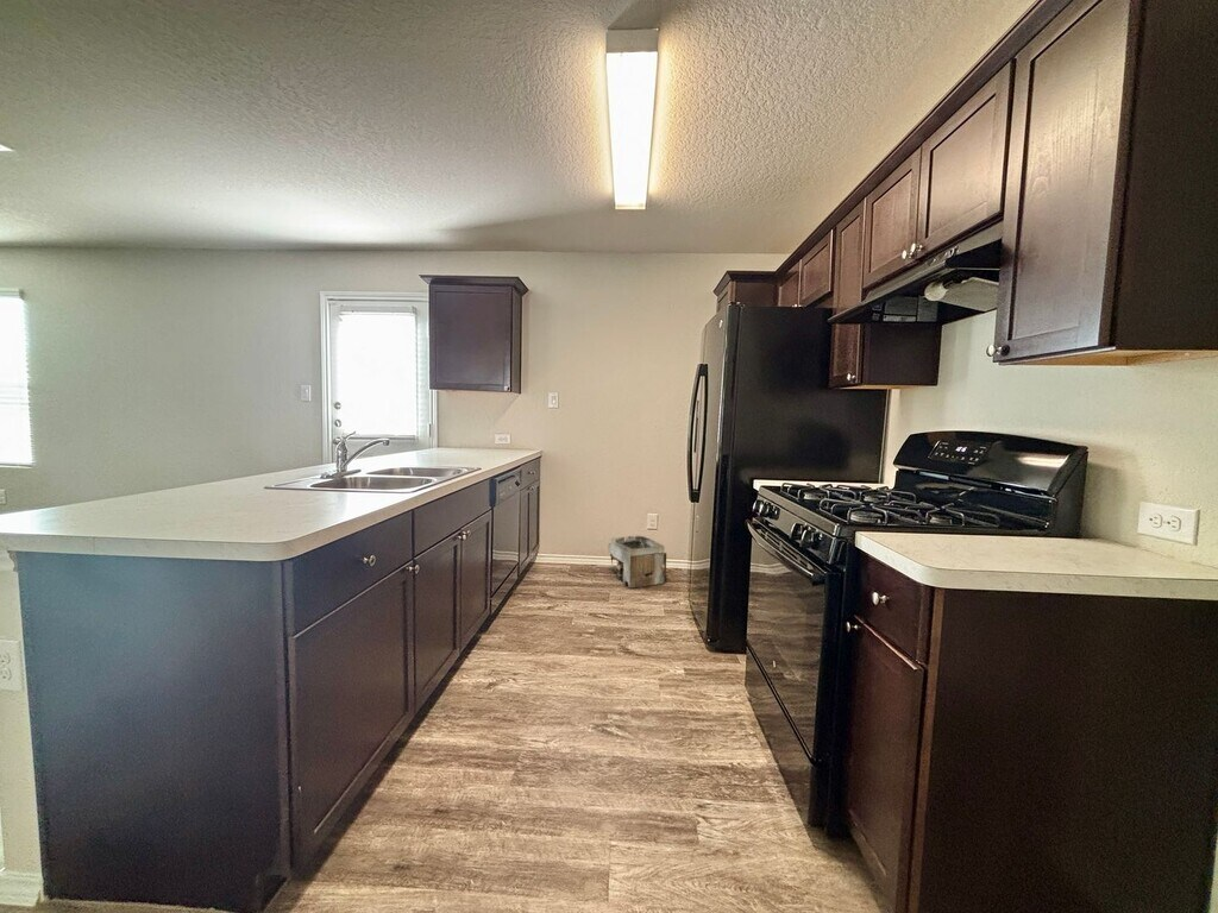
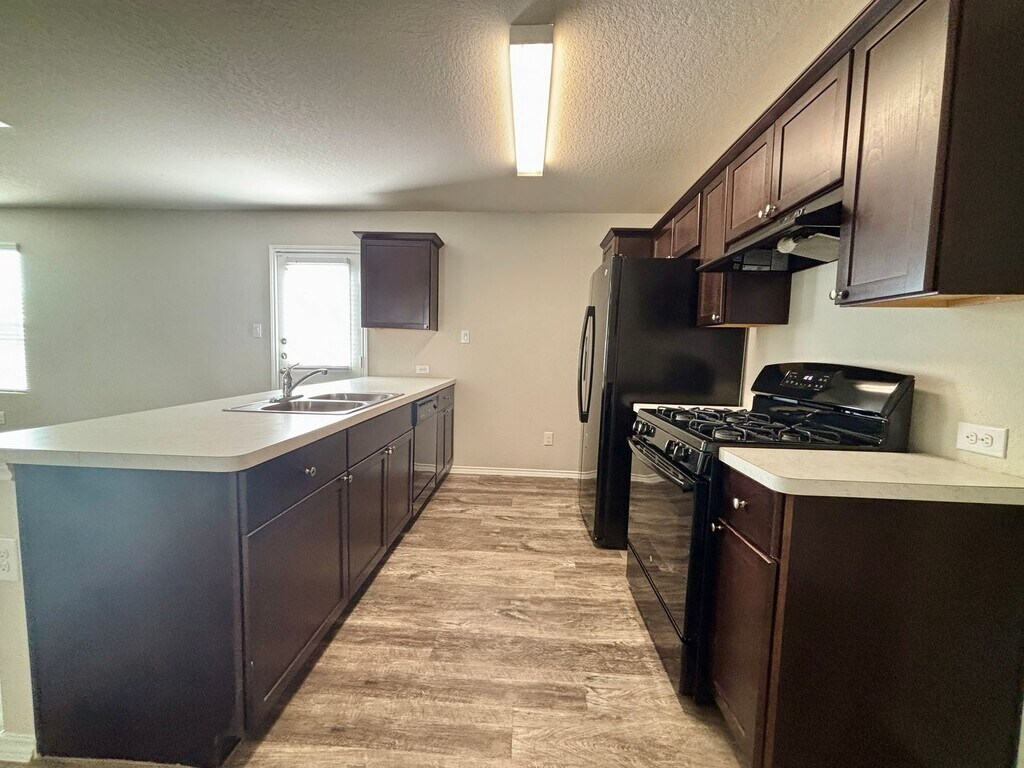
- storage bin [607,534,667,590]
